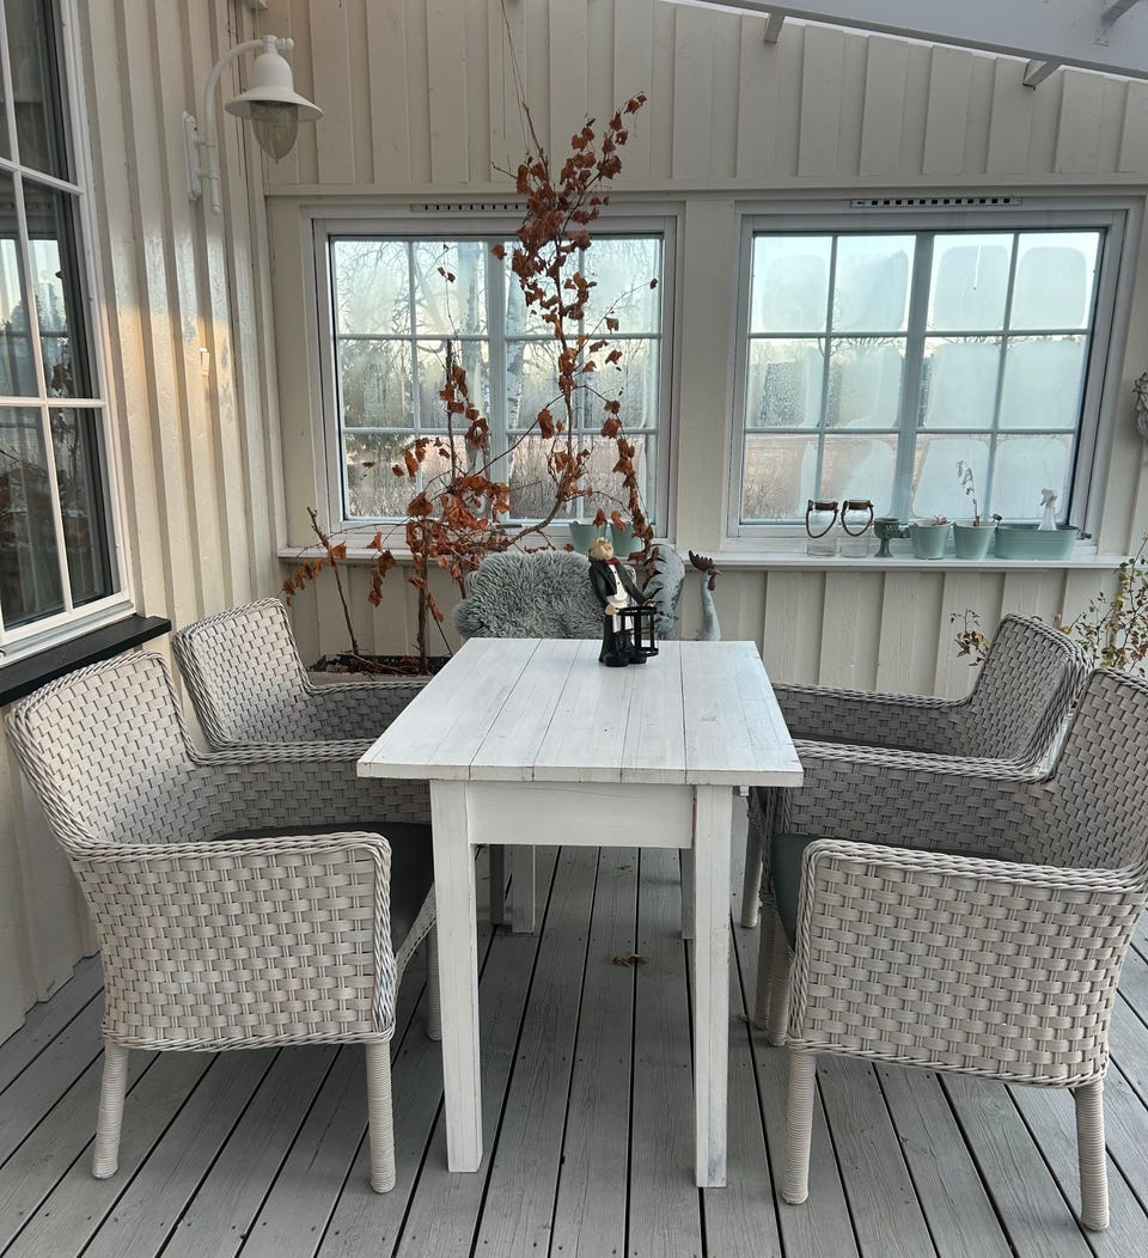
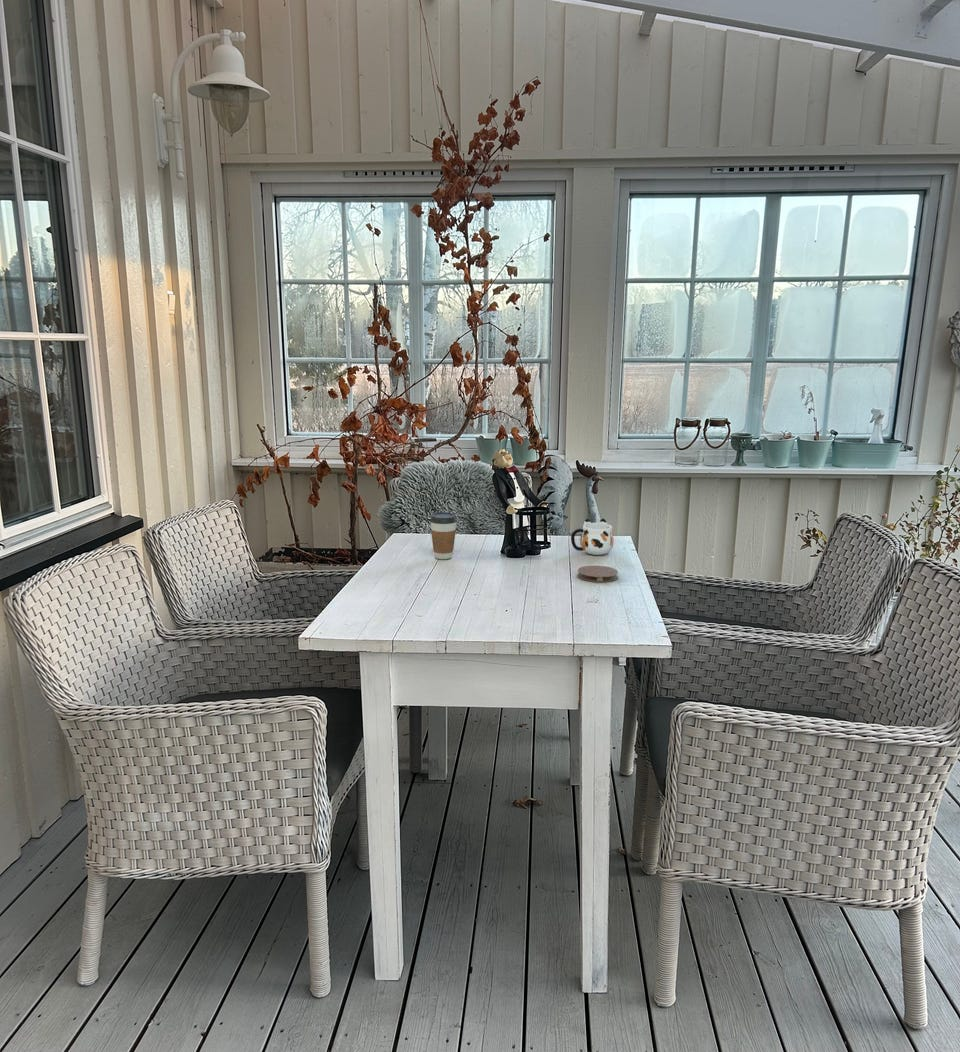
+ mug [570,518,615,556]
+ coffee cup [429,511,458,560]
+ coaster [577,564,619,583]
